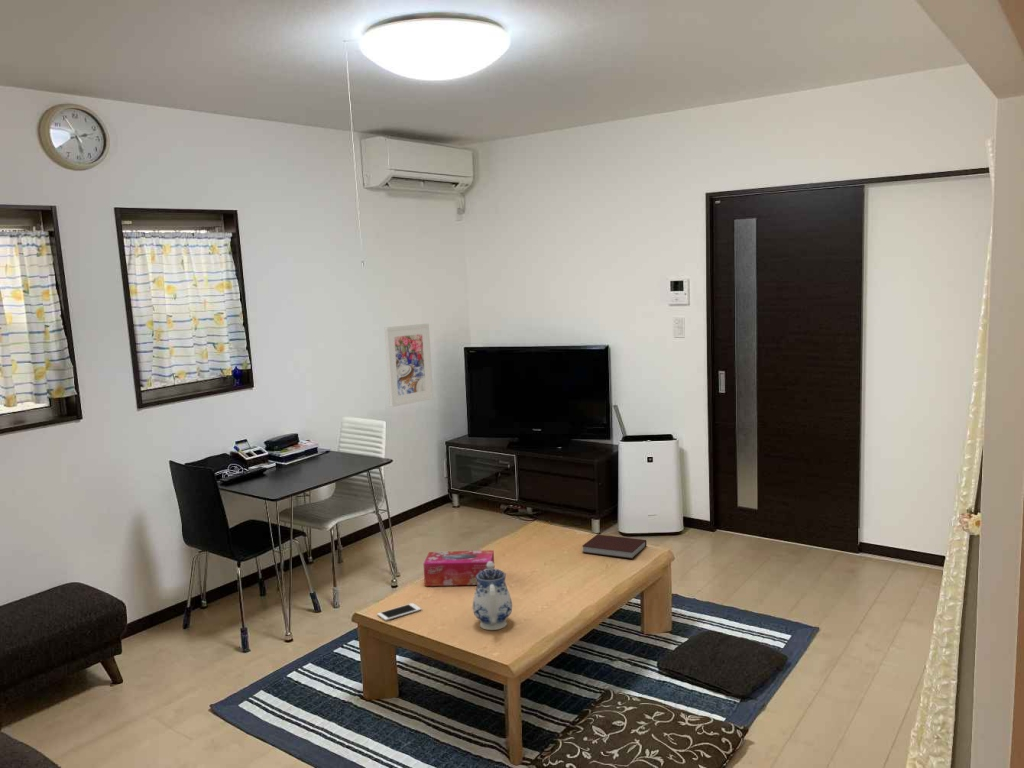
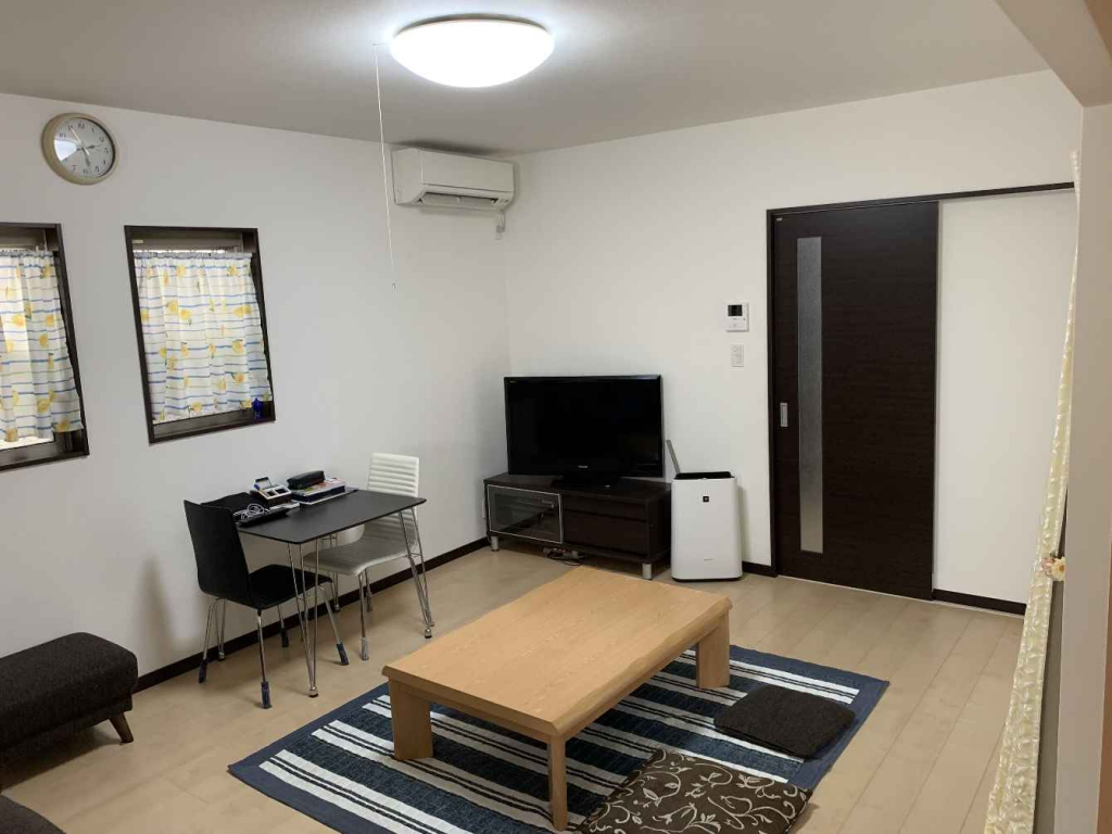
- notebook [582,533,648,560]
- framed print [384,323,434,408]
- cell phone [376,602,422,621]
- teapot [472,561,513,631]
- tissue box [423,549,496,587]
